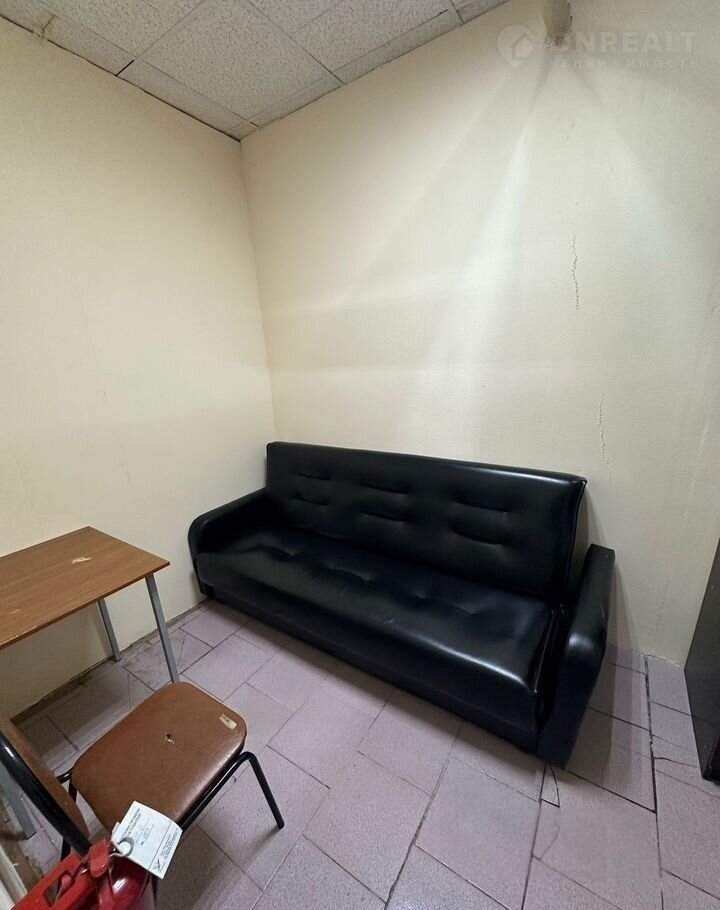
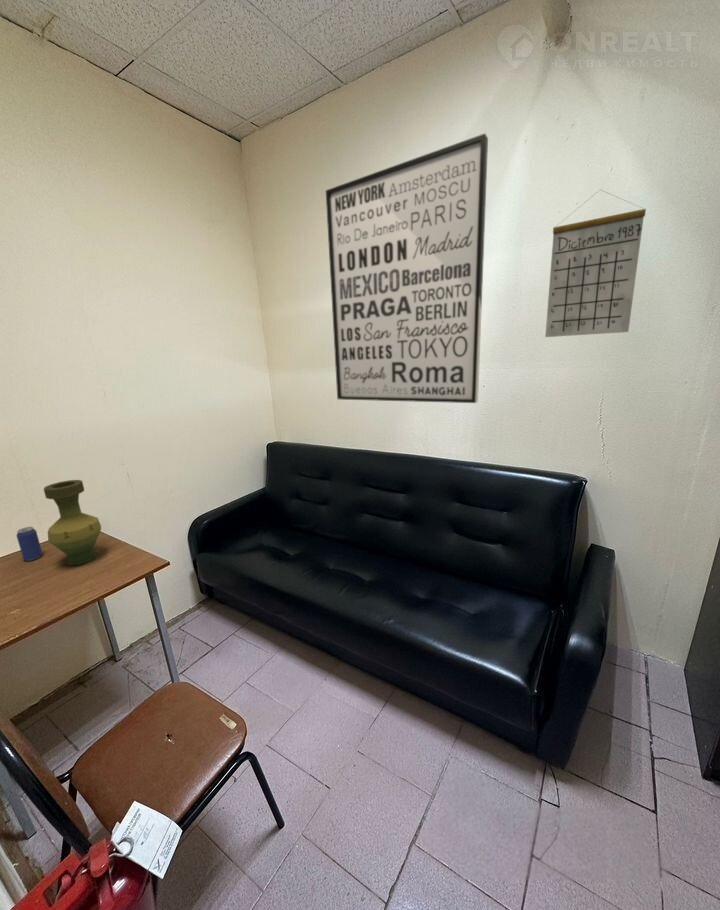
+ wall art [325,132,489,404]
+ vase [43,479,102,566]
+ calendar [544,189,647,338]
+ beverage can [15,526,43,561]
